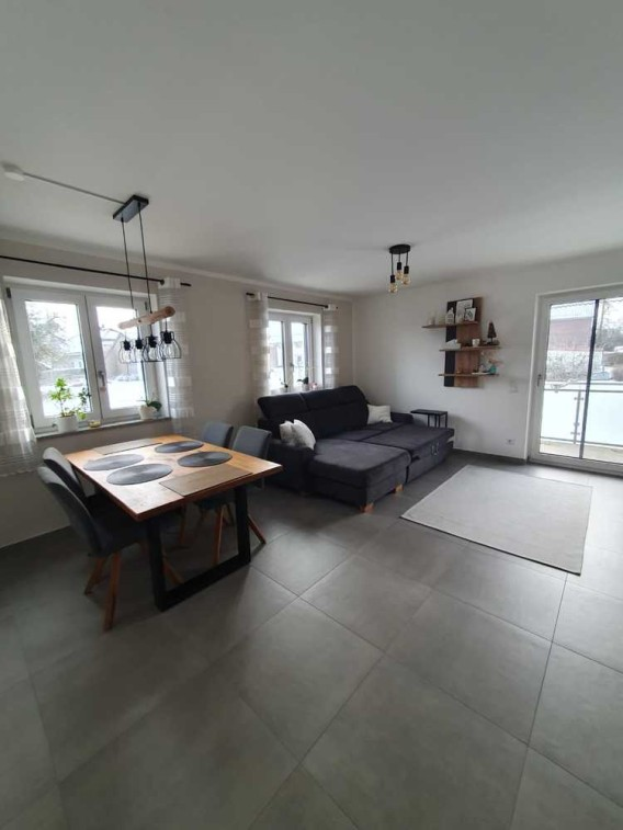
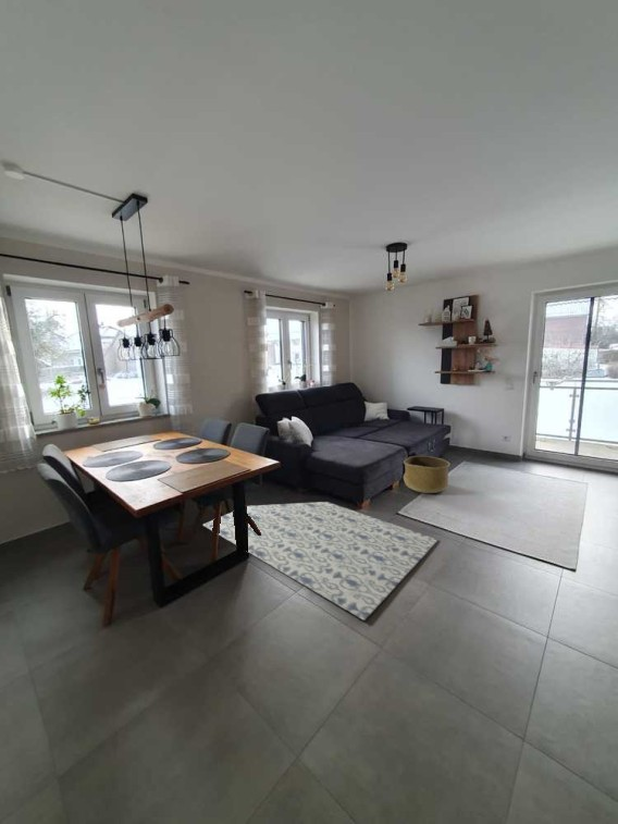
+ rug [202,501,440,622]
+ basket [403,455,452,494]
